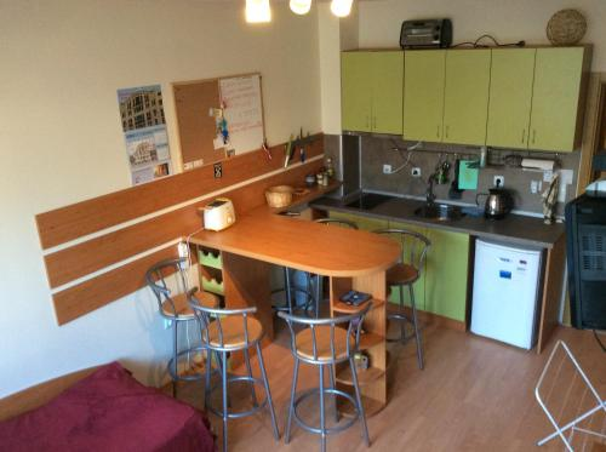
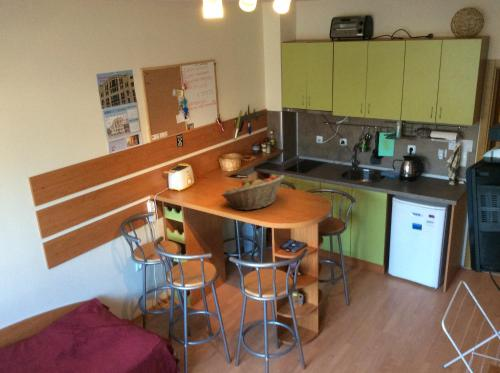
+ fruit basket [220,174,285,211]
